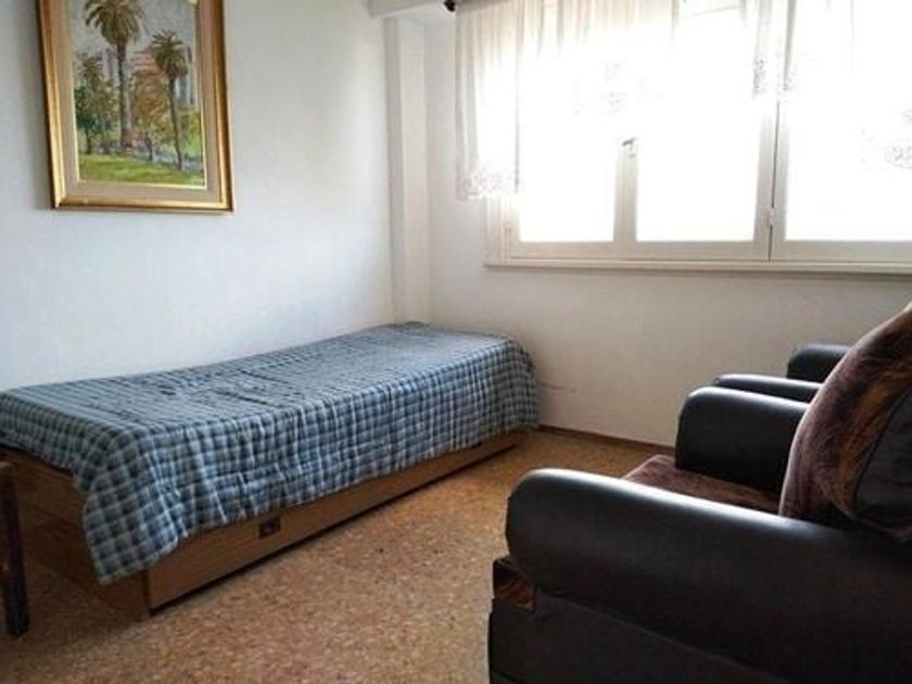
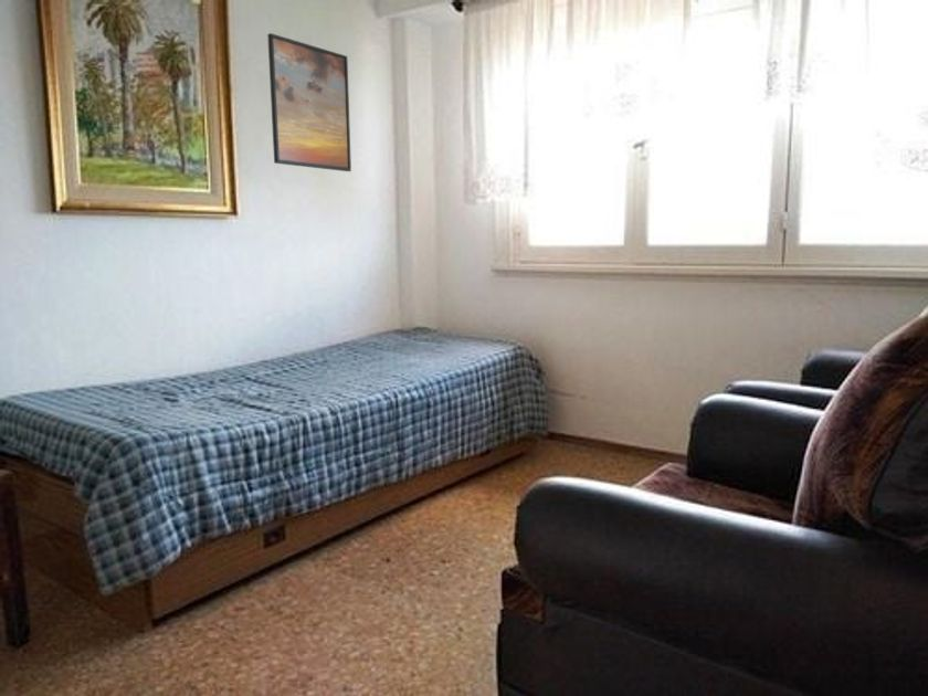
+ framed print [266,32,352,172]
